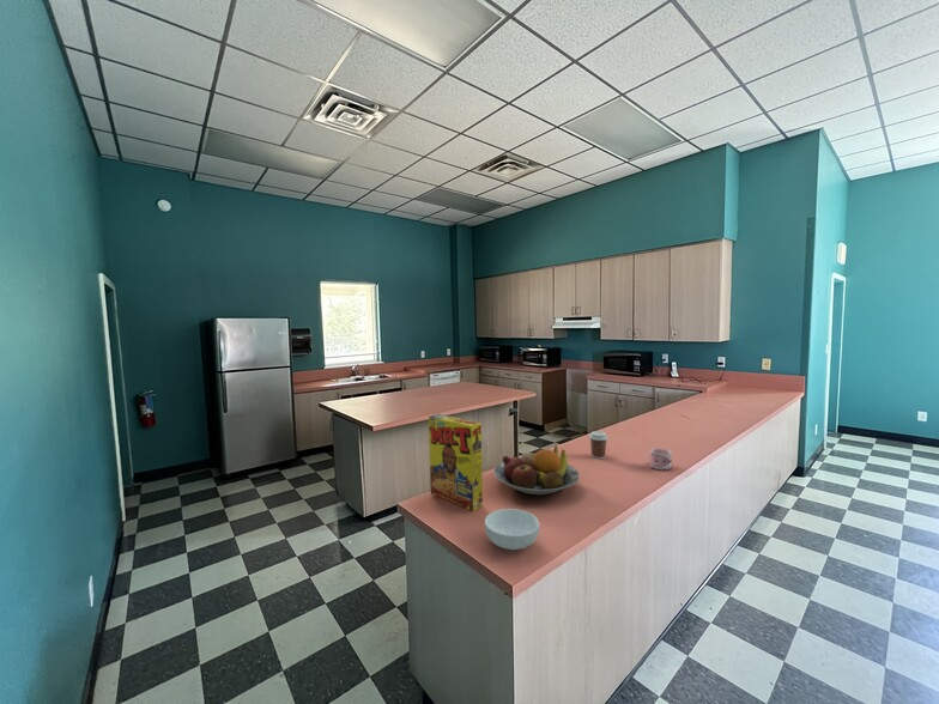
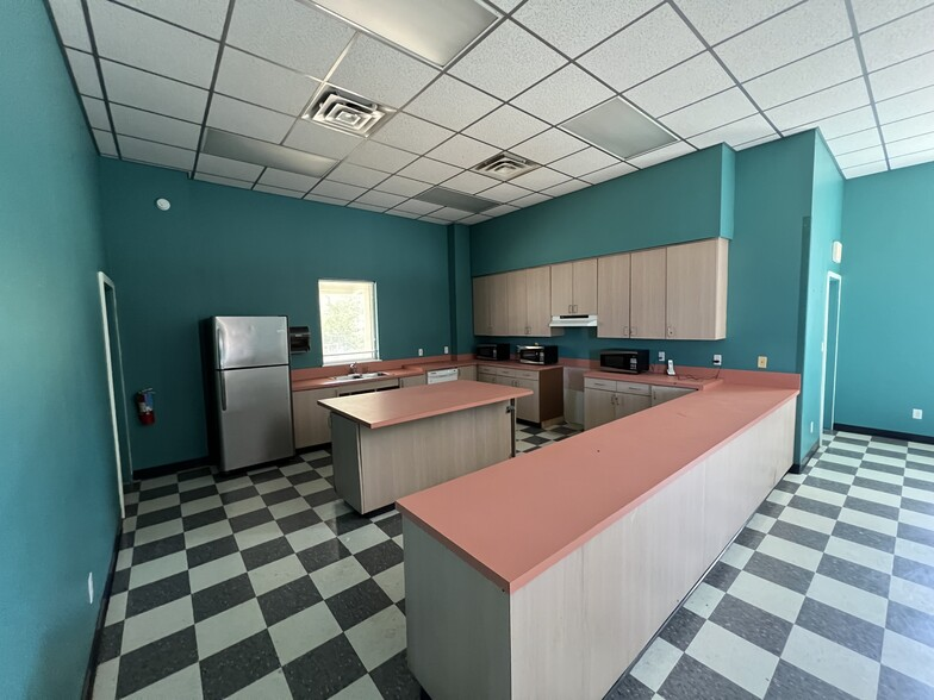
- mug [649,447,673,472]
- fruit bowl [493,444,581,496]
- coffee cup [588,430,610,460]
- cereal bowl [484,508,540,551]
- cereal box [428,413,484,512]
